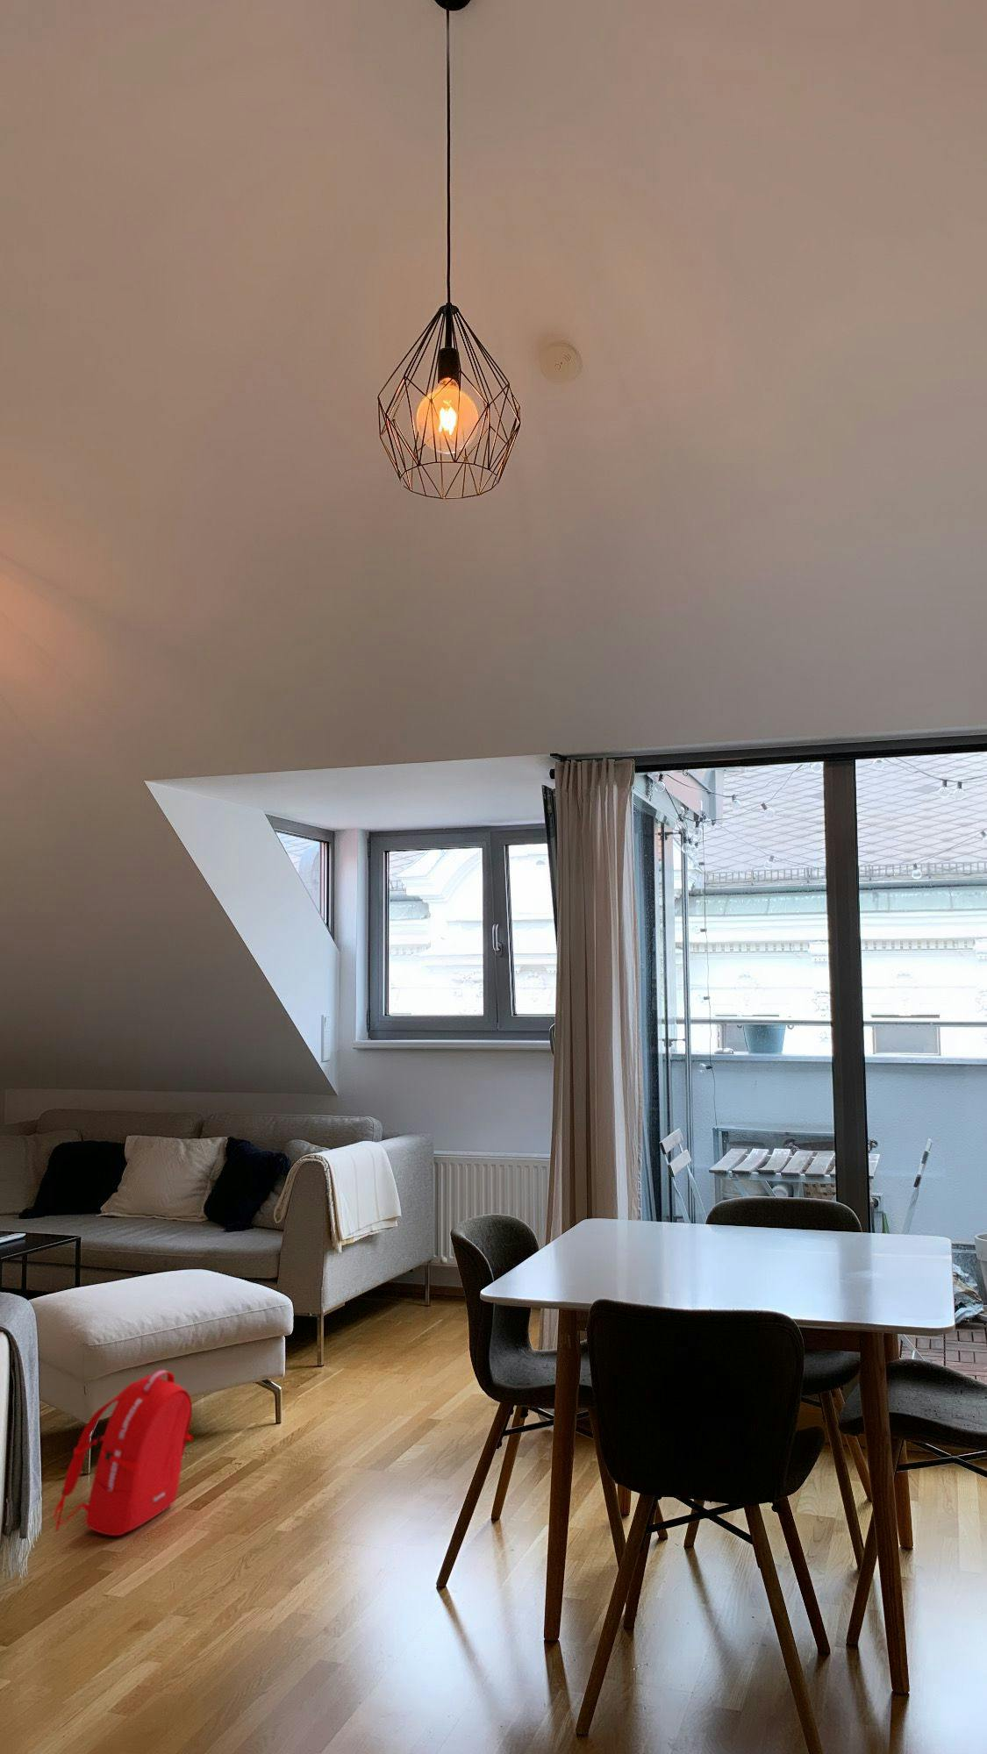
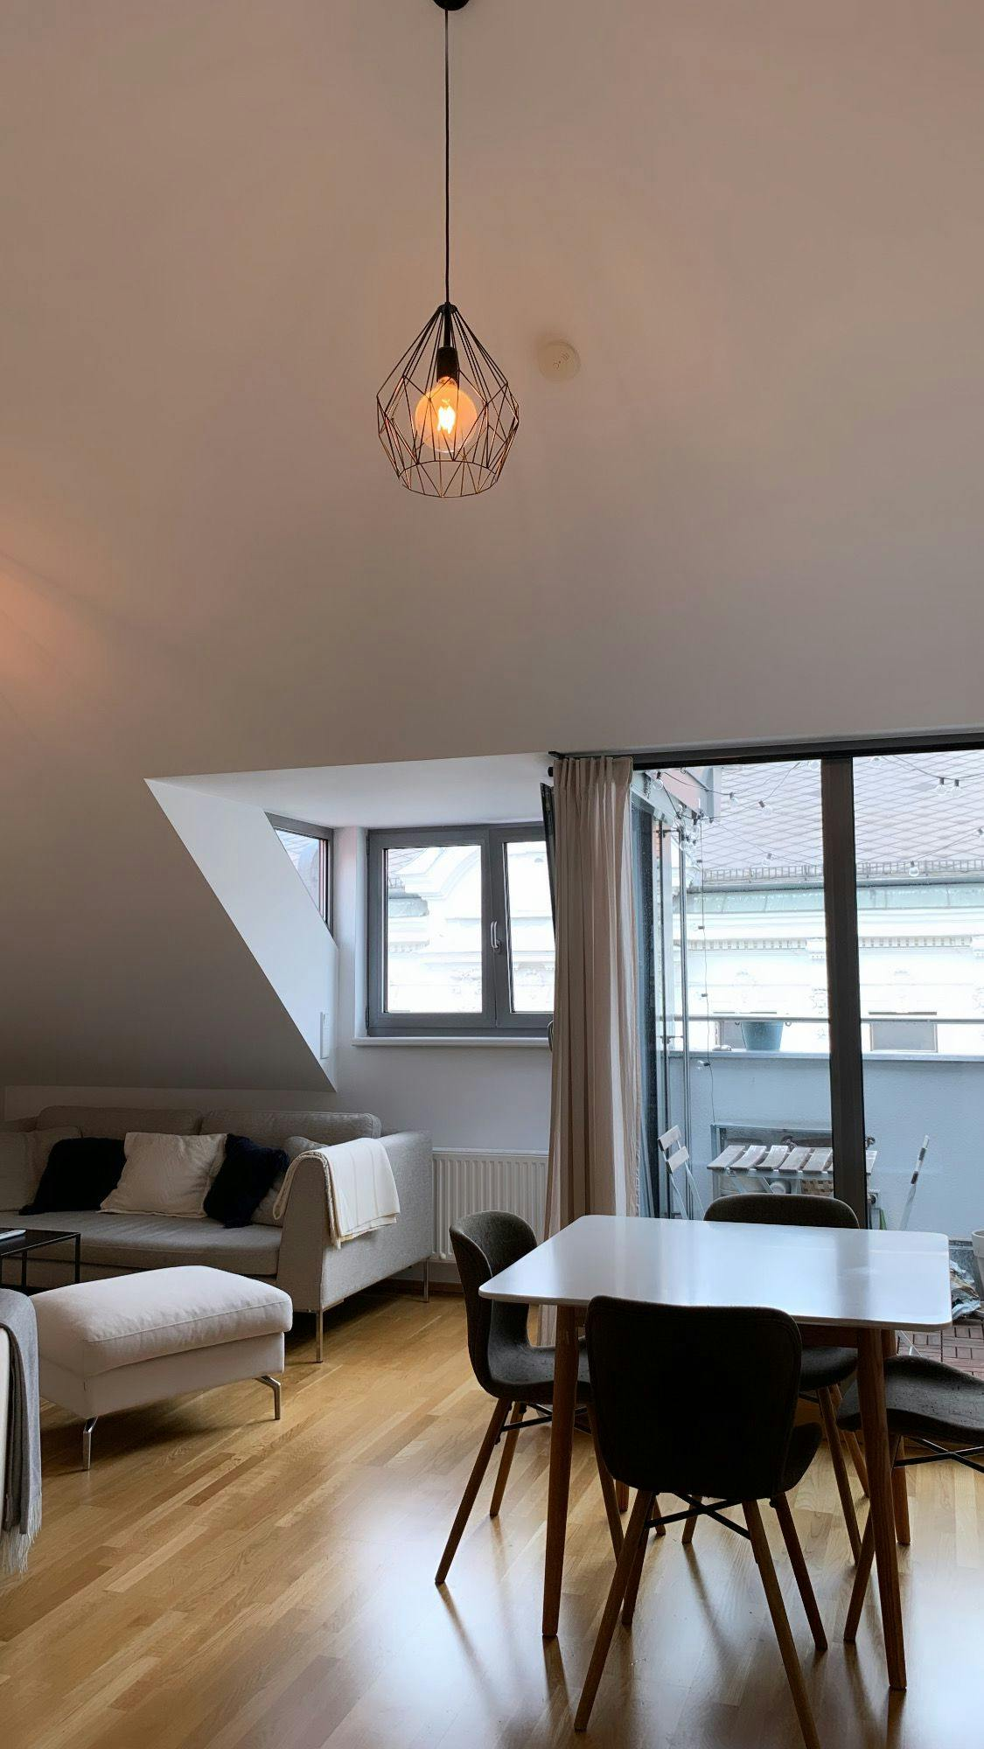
- backpack [53,1369,194,1536]
